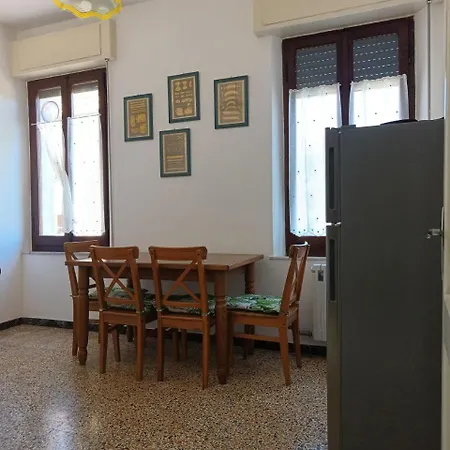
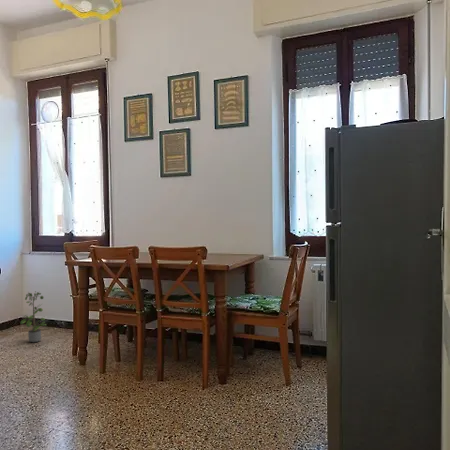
+ potted plant [19,290,48,343]
